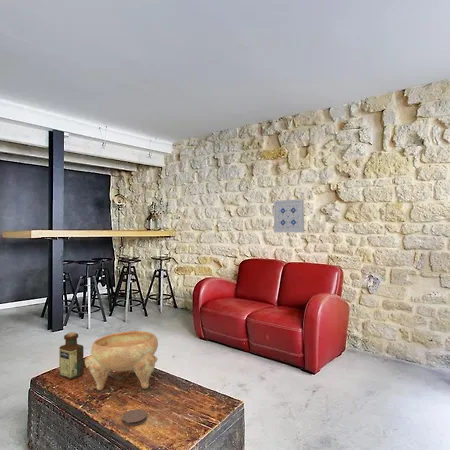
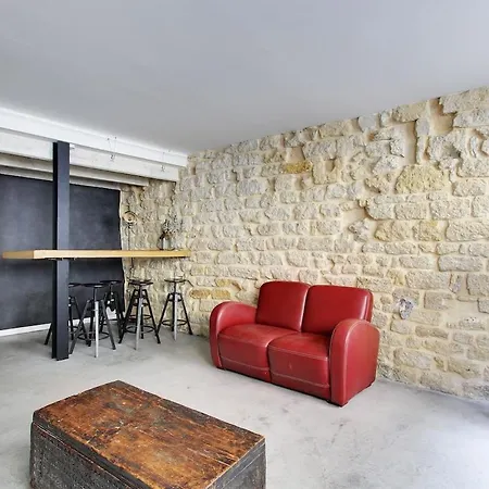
- coaster [121,408,148,427]
- wall art [273,198,305,234]
- decorative bowl [84,330,159,391]
- bottle [58,331,84,380]
